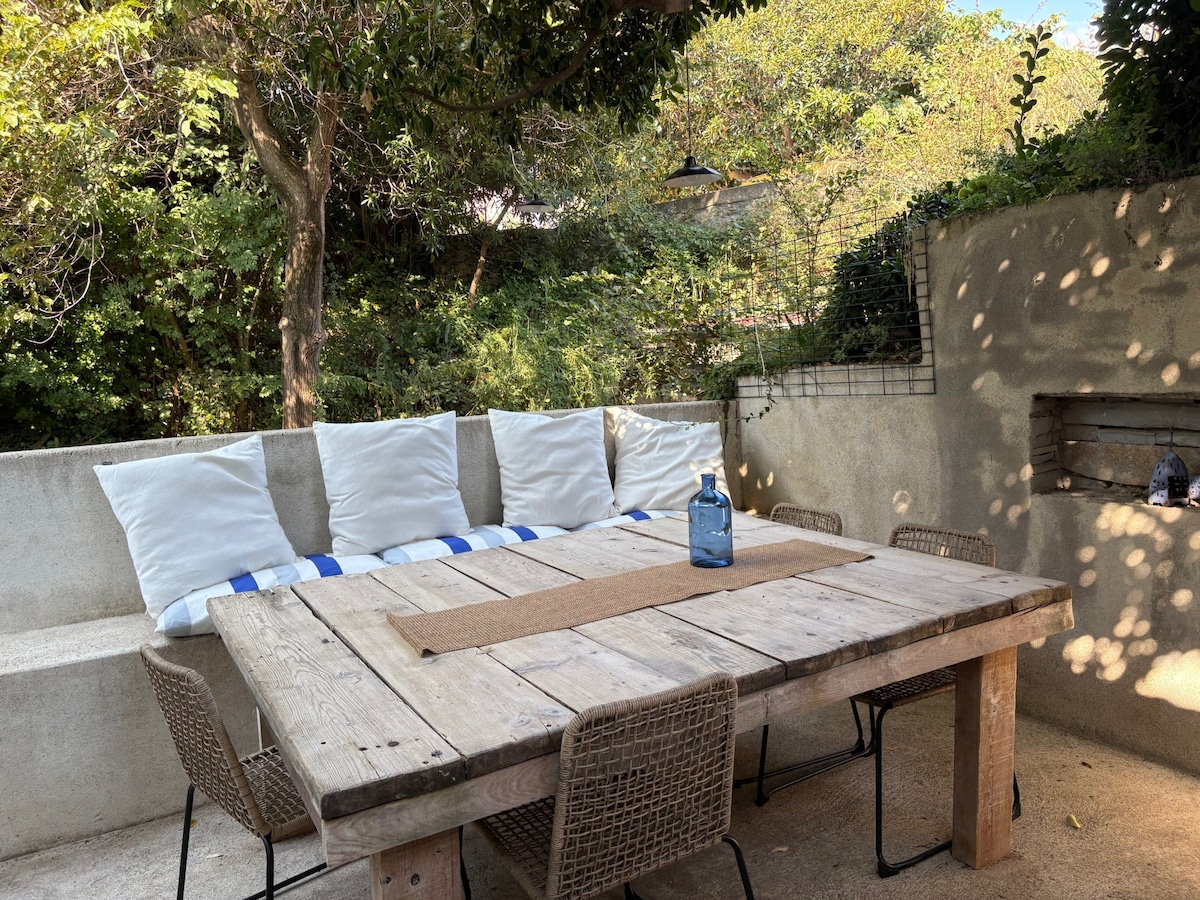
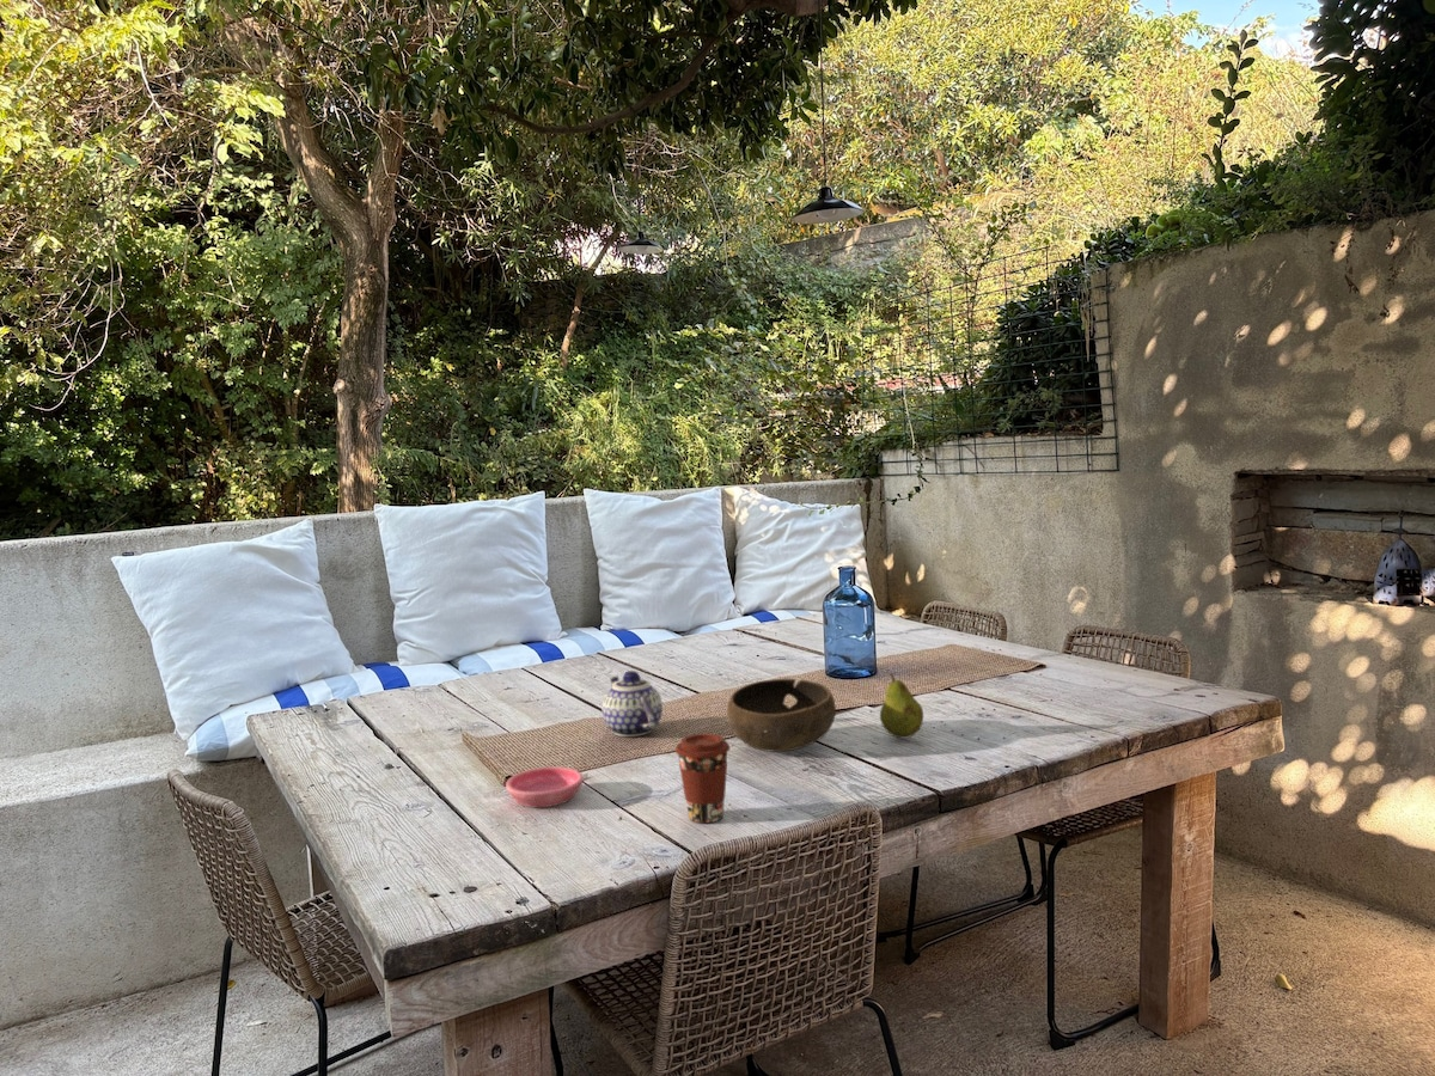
+ bowl [726,678,837,753]
+ saucer [505,765,585,808]
+ fruit [879,672,924,739]
+ teapot [602,670,664,738]
+ coffee cup [673,733,732,824]
